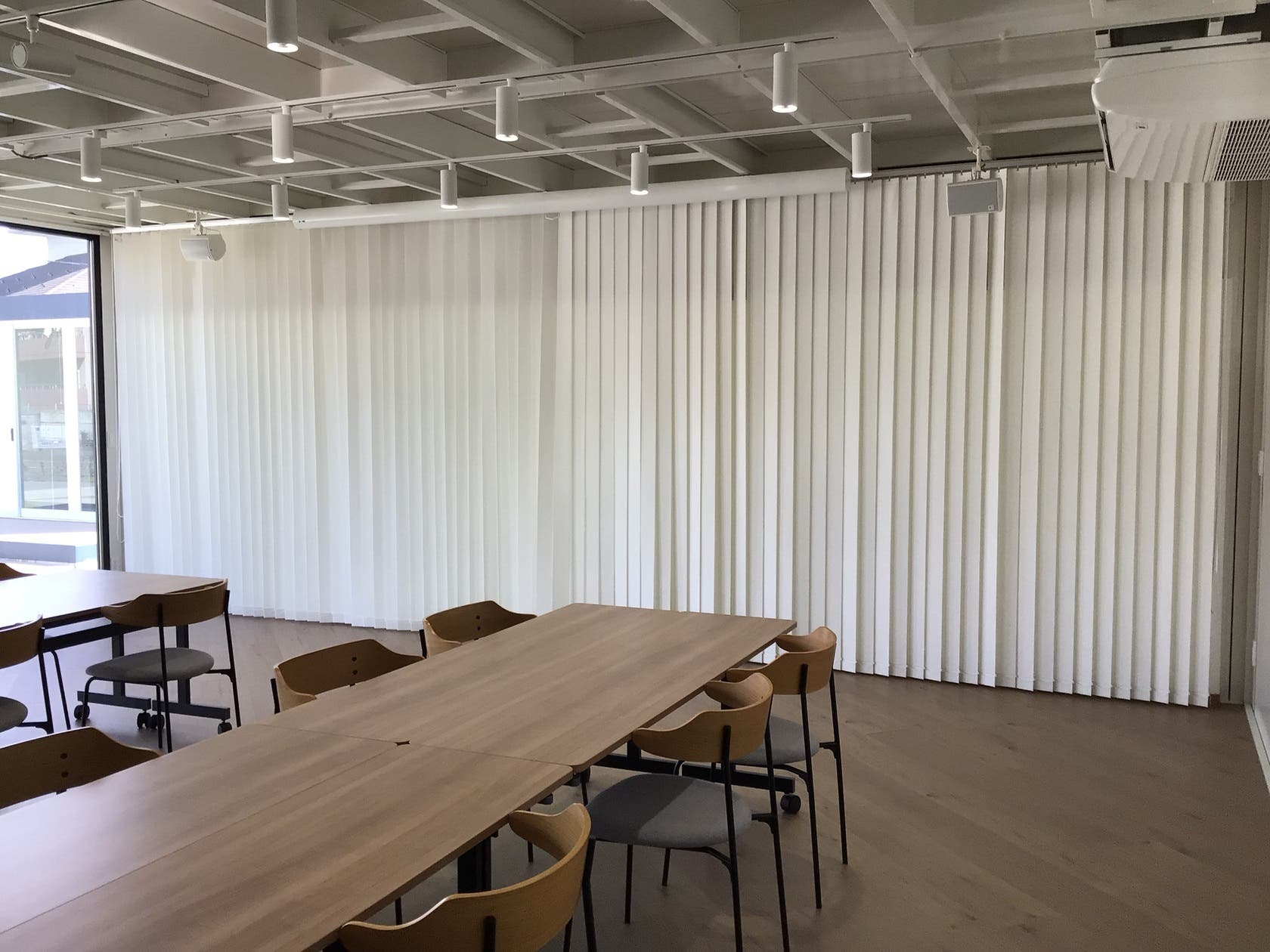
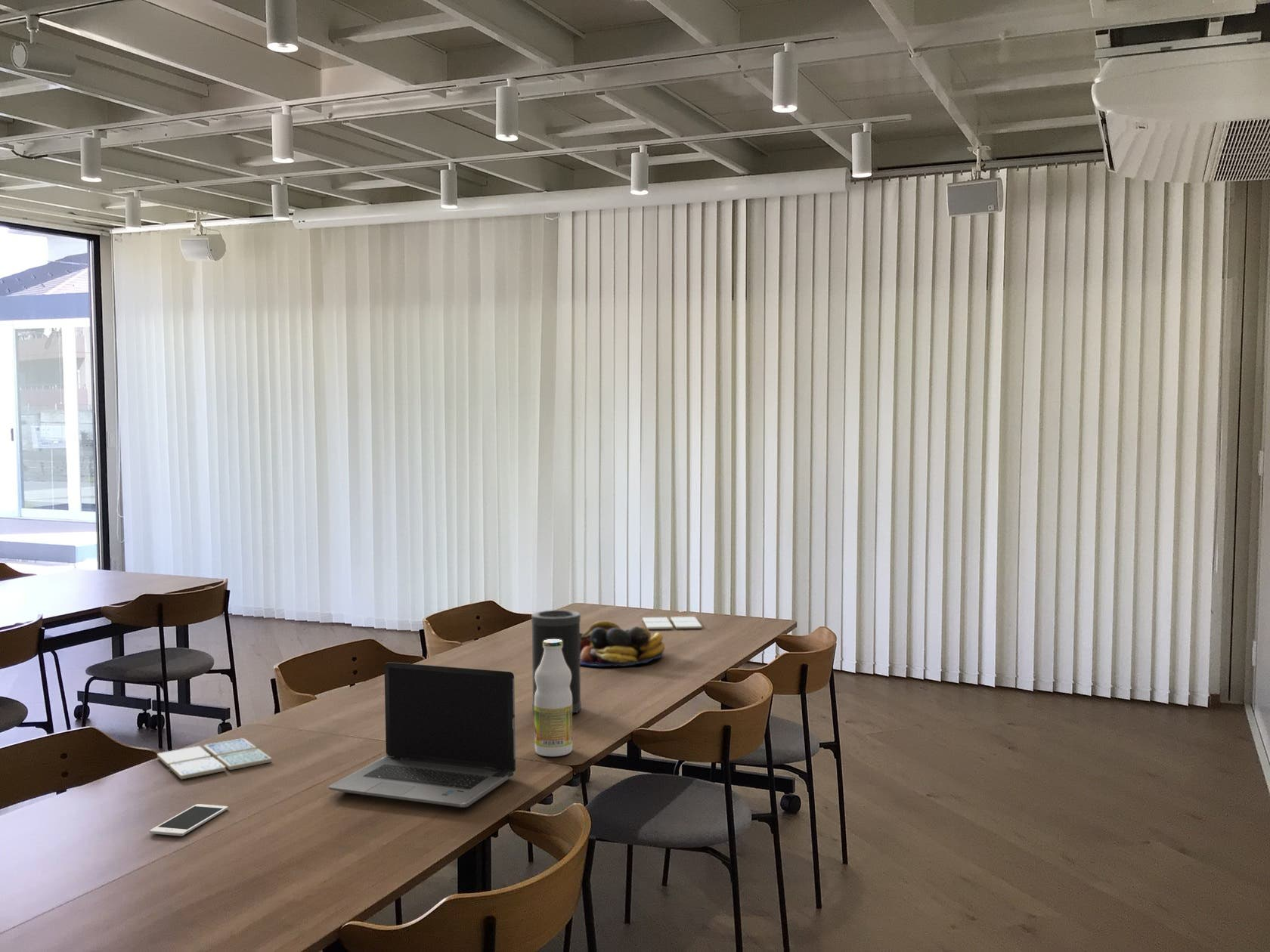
+ cell phone [149,803,229,836]
+ laptop computer [328,661,516,808]
+ bottle [534,639,573,757]
+ fruit bowl [580,620,665,668]
+ drink coaster [156,737,273,780]
+ drink coaster [642,616,703,630]
+ speaker [531,610,582,714]
